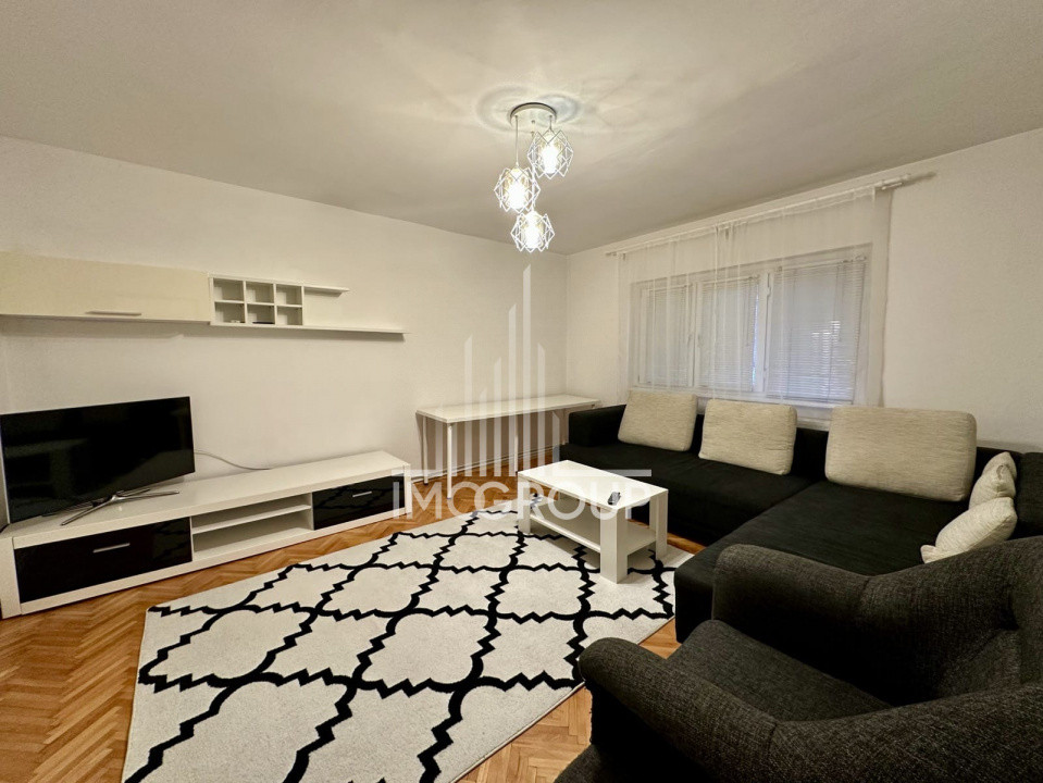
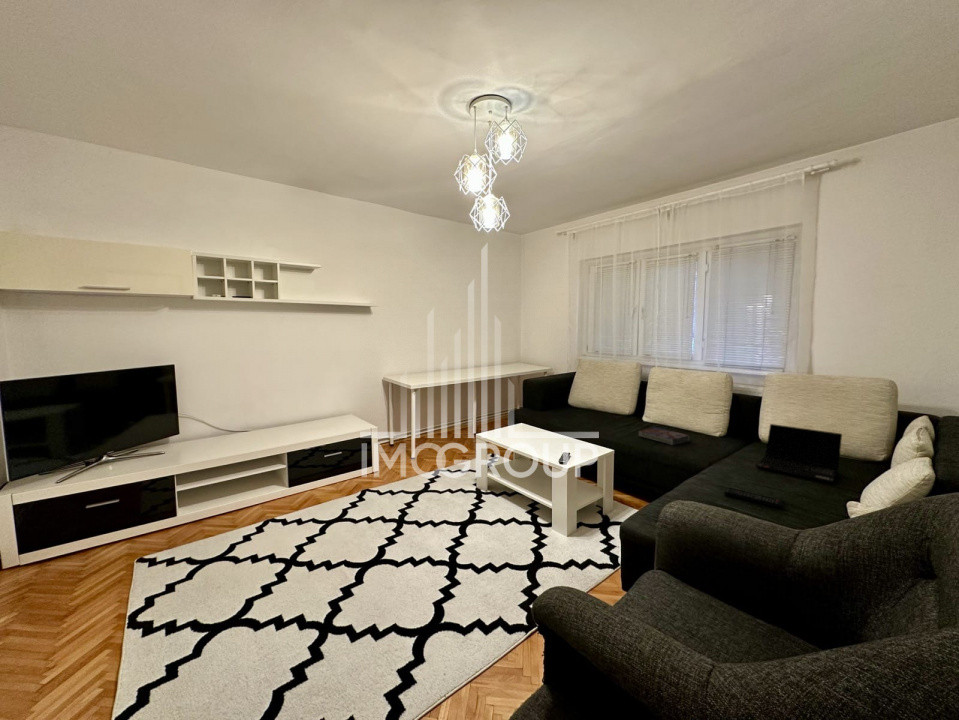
+ laptop computer [754,423,843,483]
+ remote control [723,488,784,509]
+ textbook [638,426,690,446]
